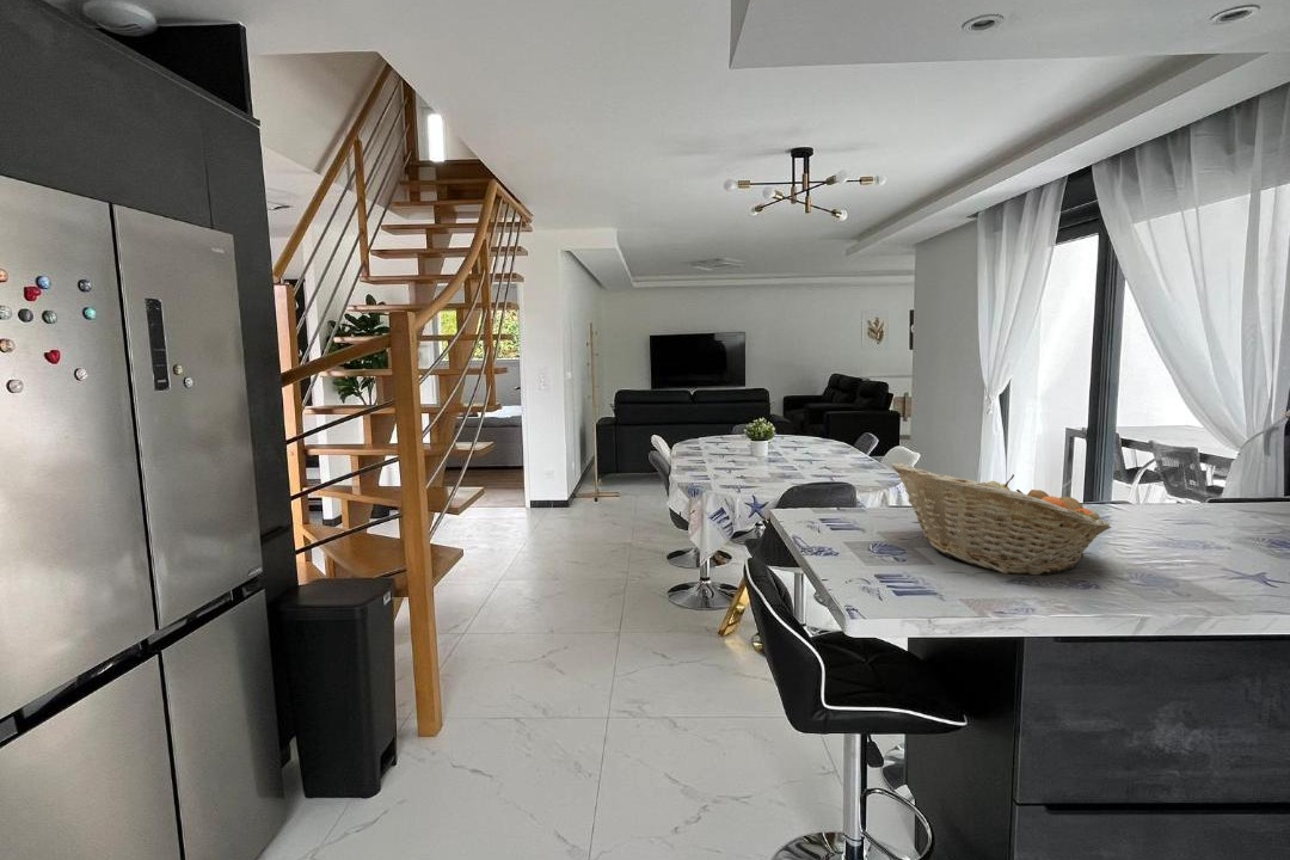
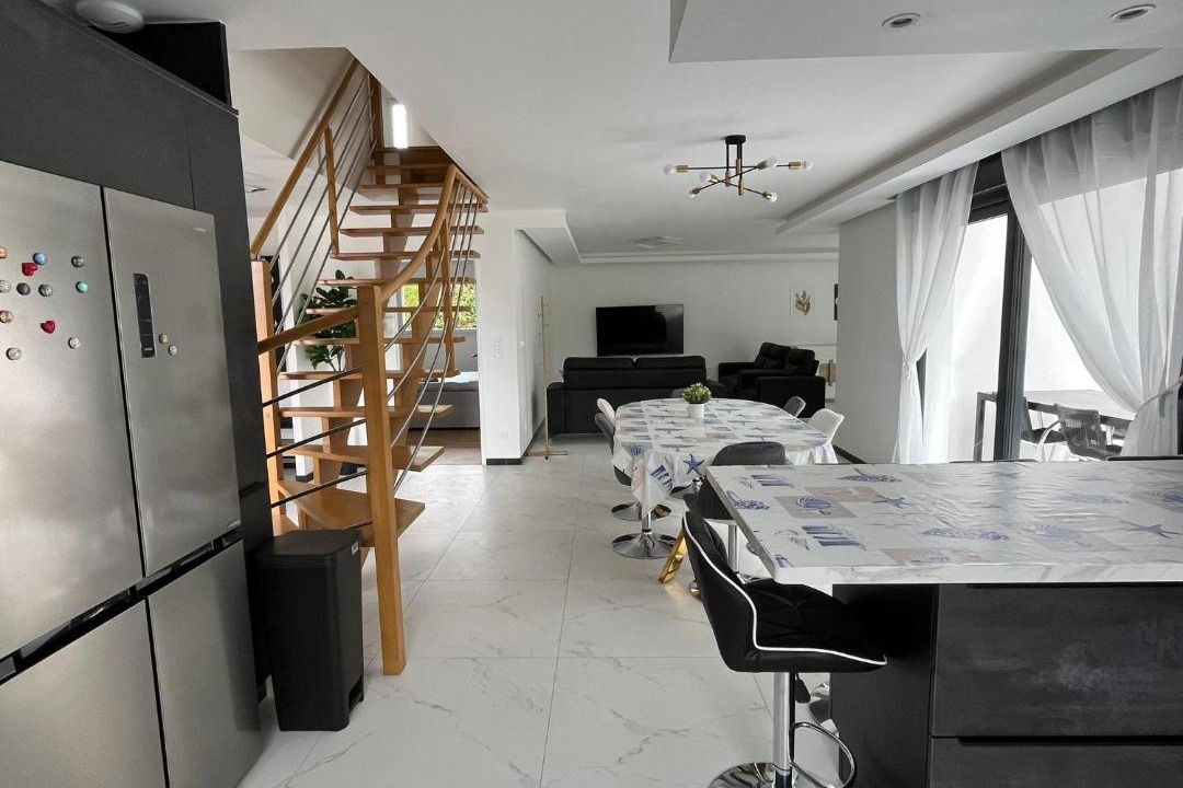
- fruit basket [890,461,1112,577]
